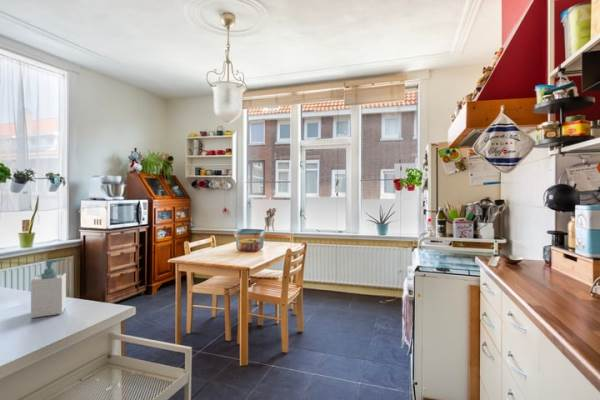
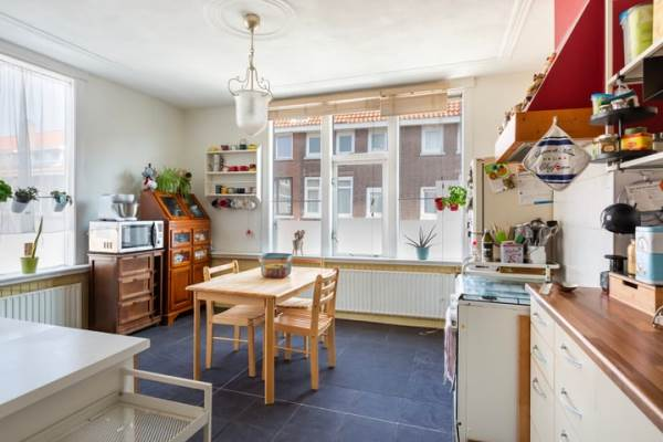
- soap bottle [30,258,67,319]
